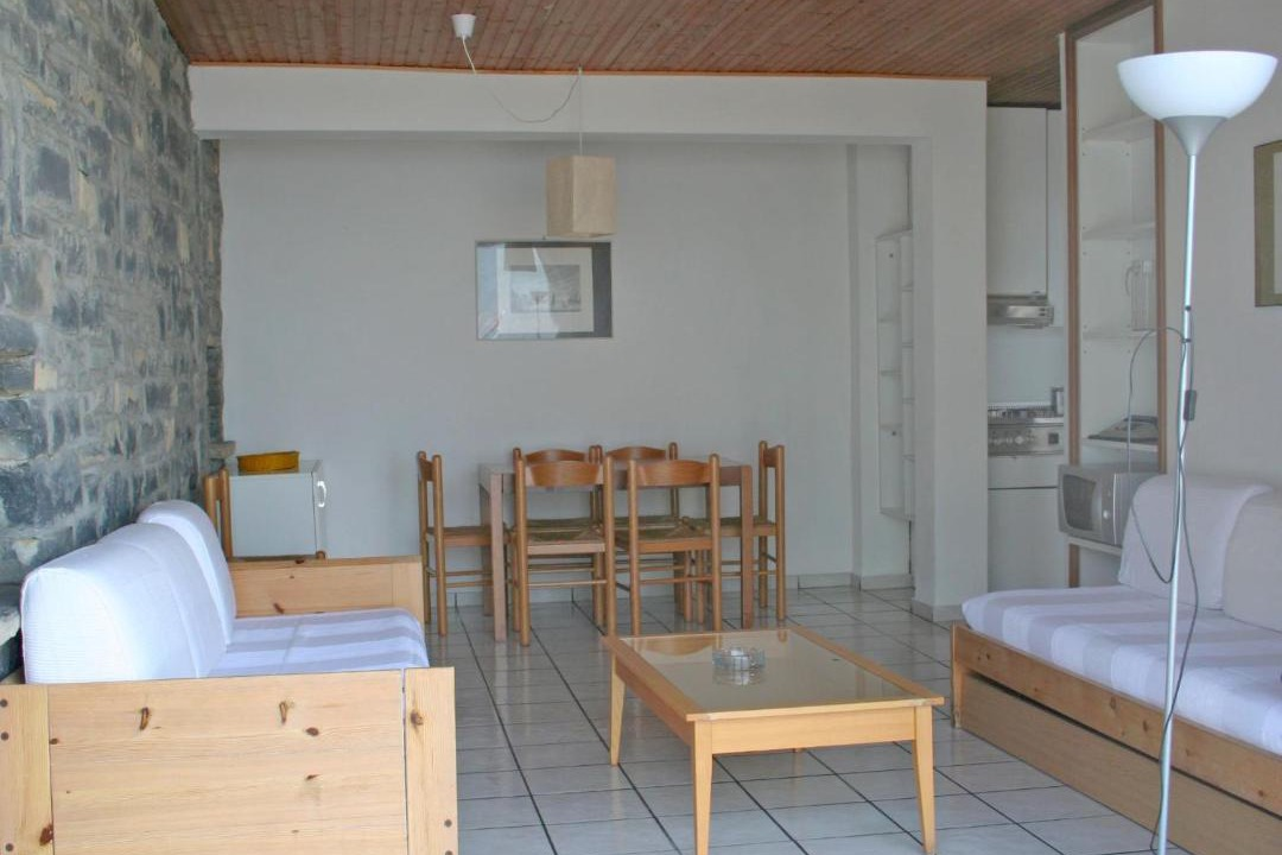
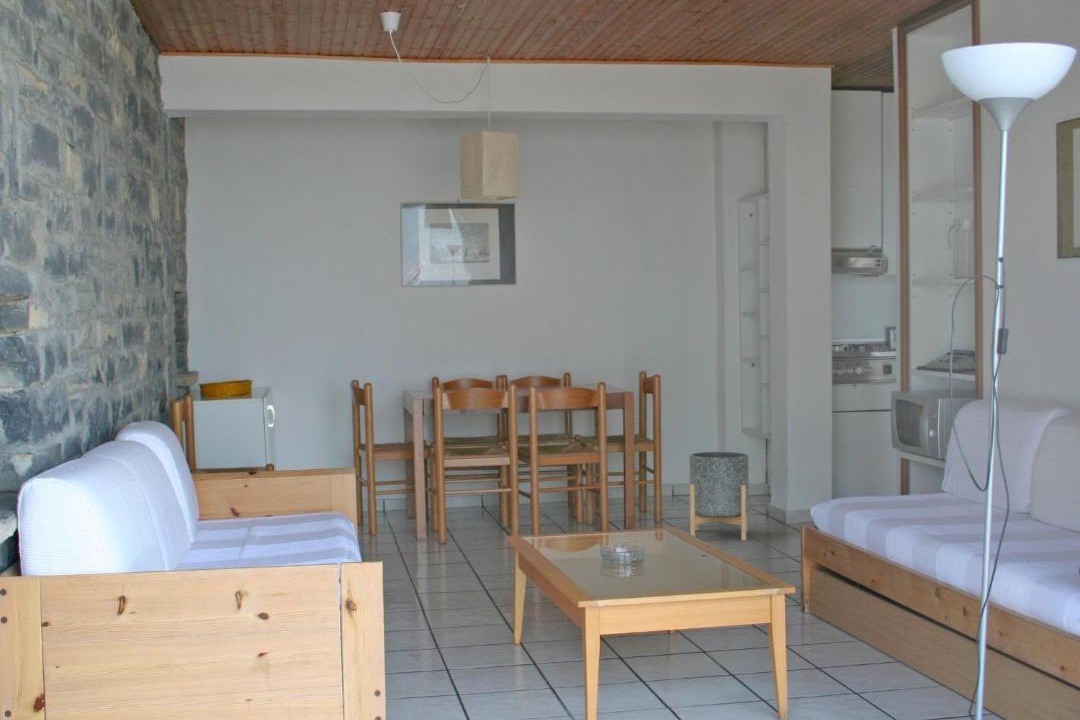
+ planter [688,451,750,542]
